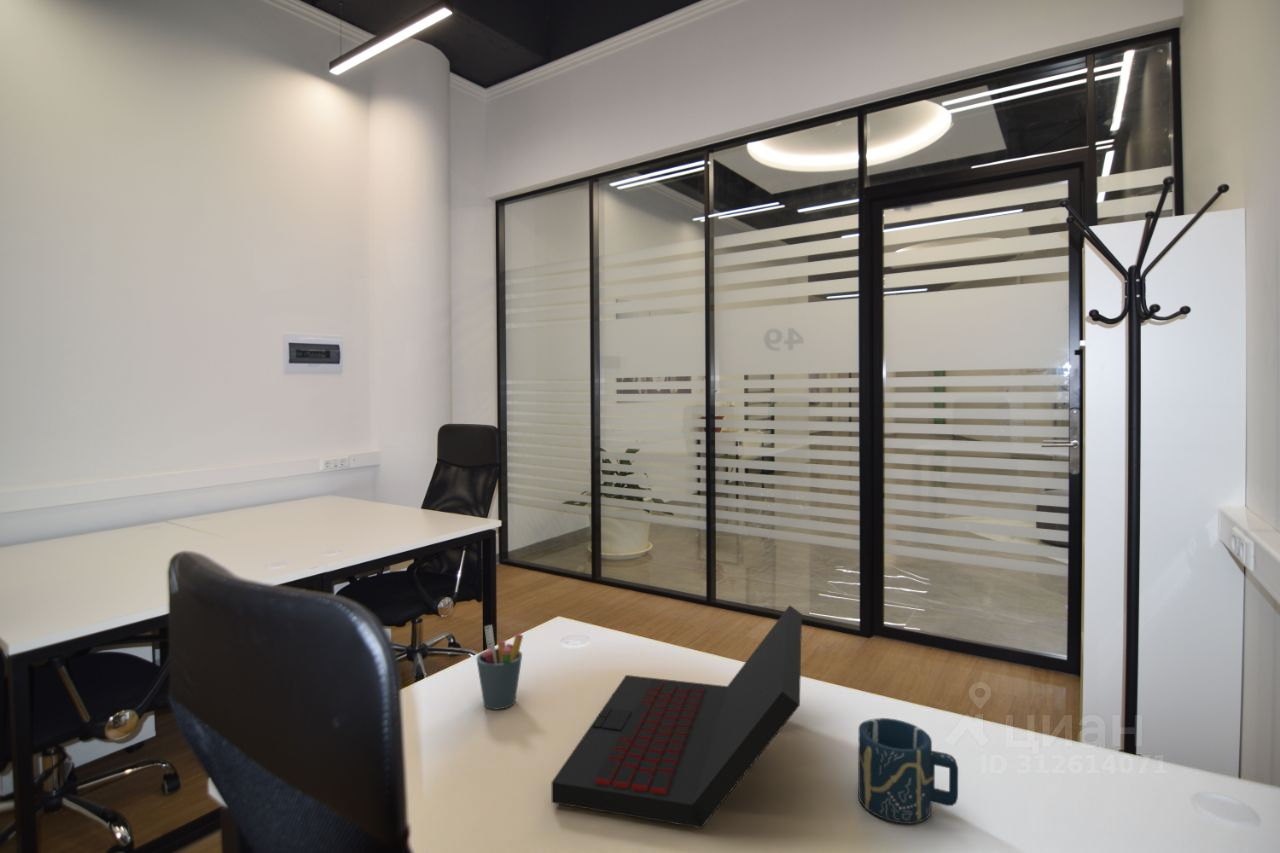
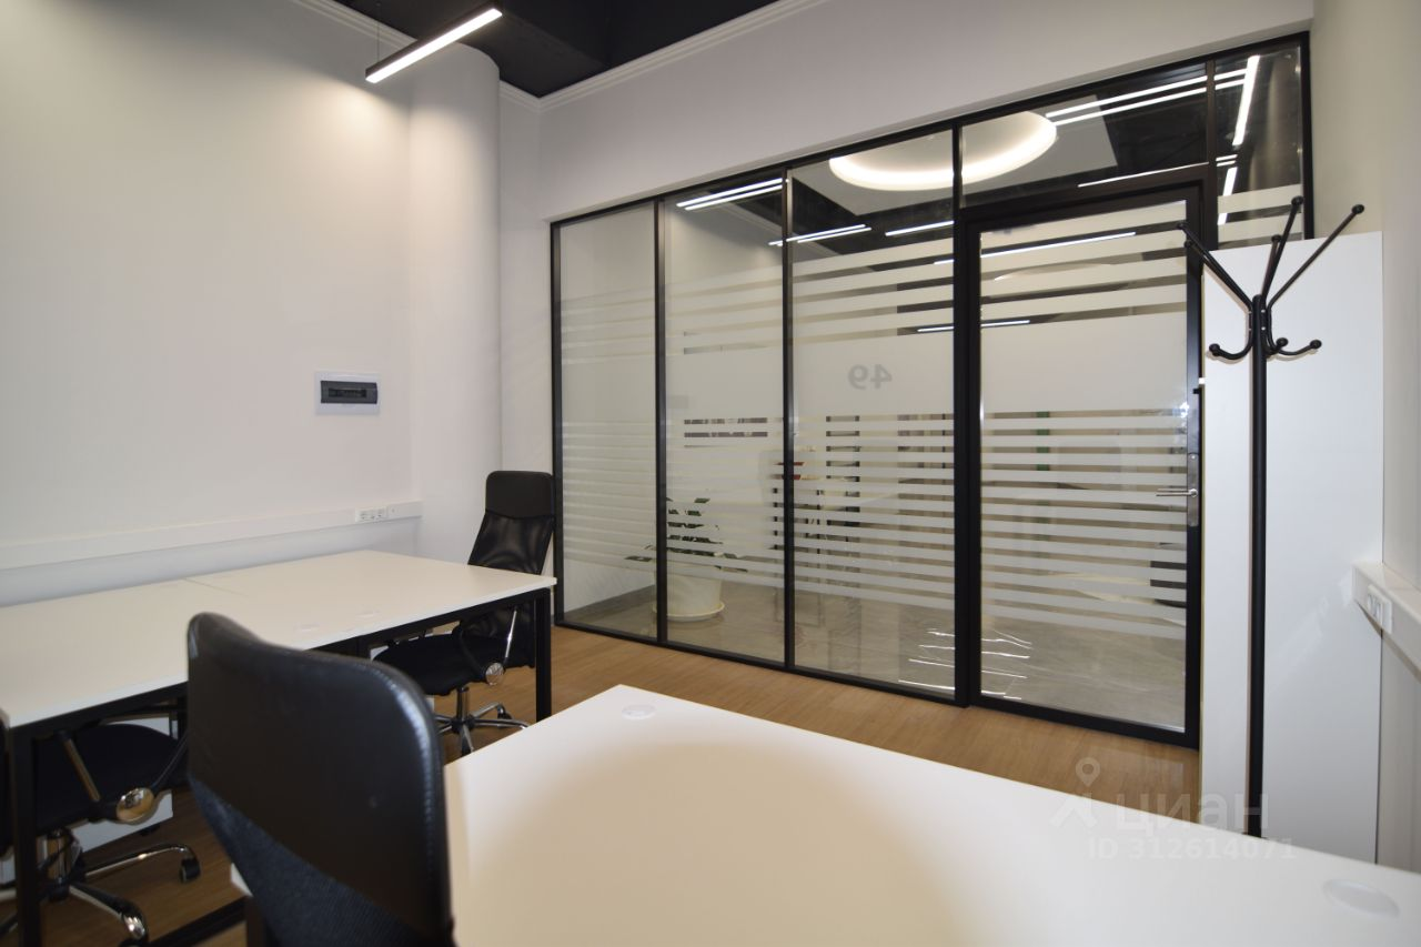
- cup [857,717,959,825]
- laptop [551,604,803,830]
- pen holder [475,624,524,710]
